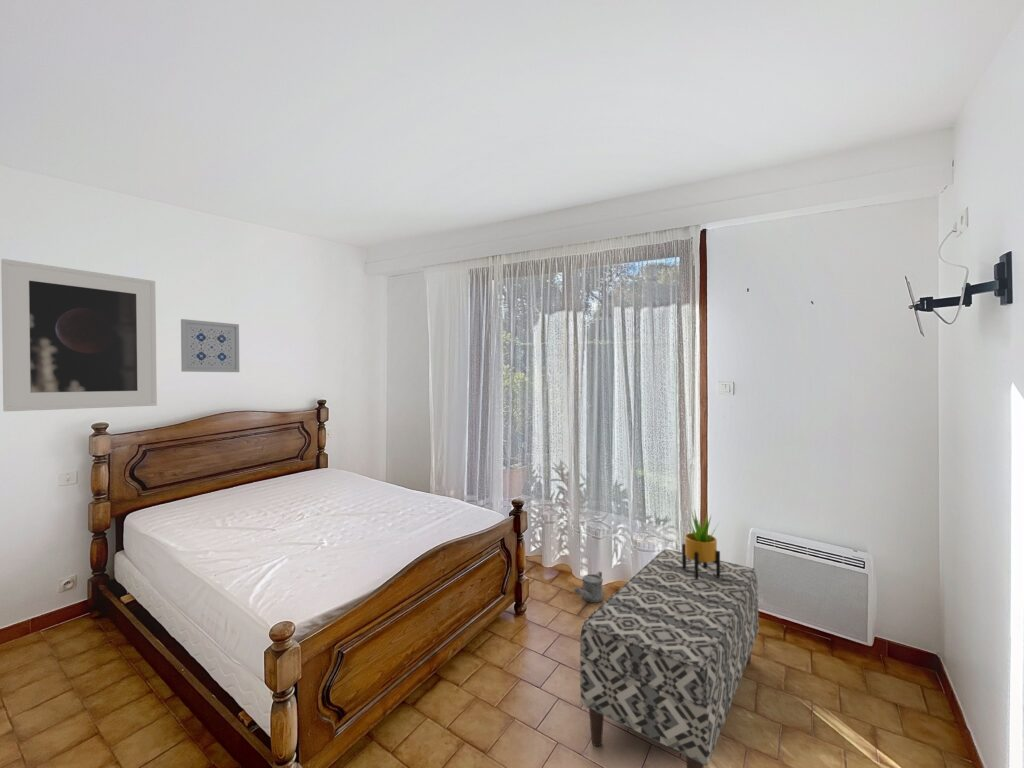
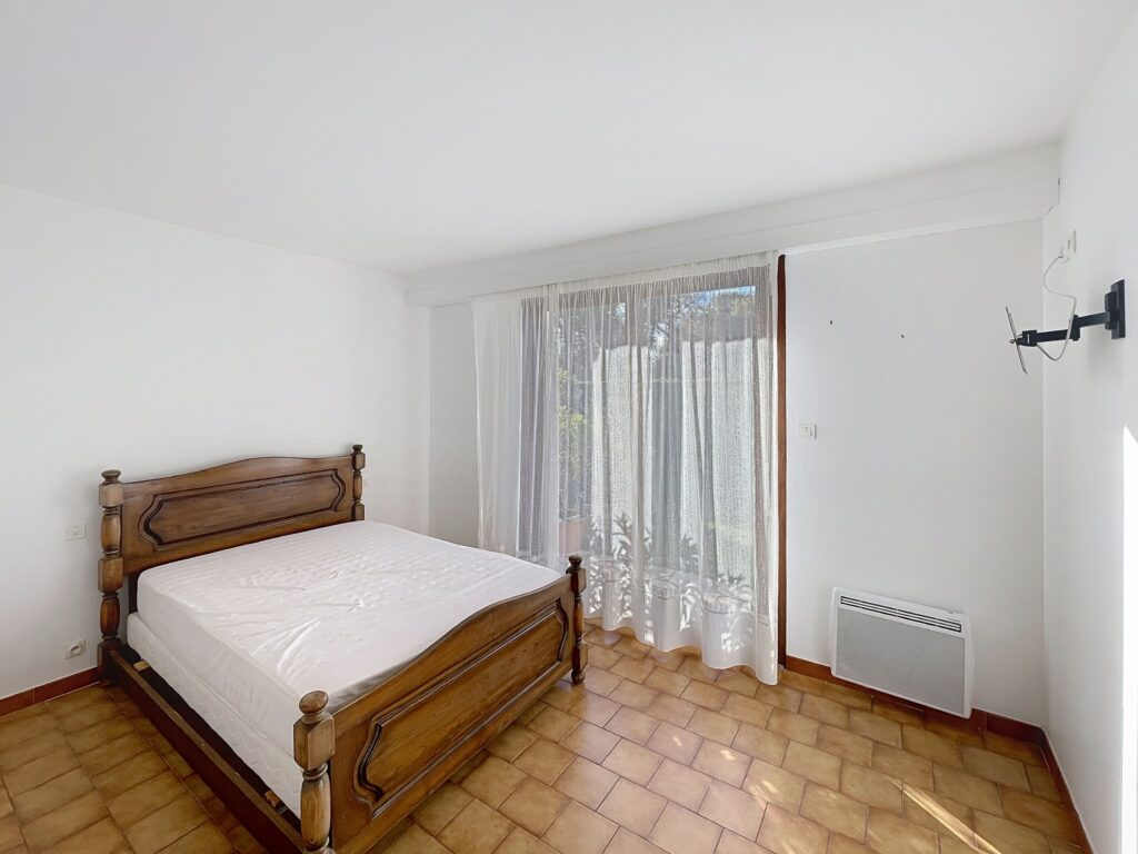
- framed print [0,258,158,412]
- wall art [180,318,240,373]
- potted plant [681,507,721,579]
- watering can [574,570,604,604]
- bench [579,548,760,768]
